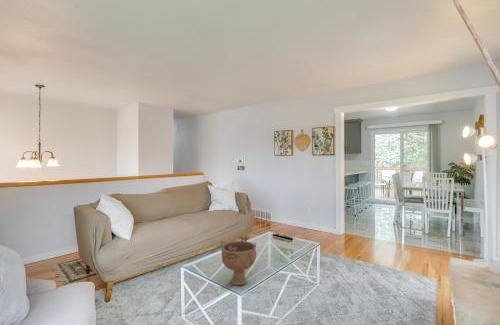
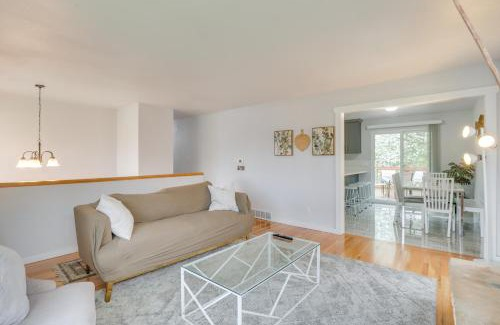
- decorative bowl [220,235,257,286]
